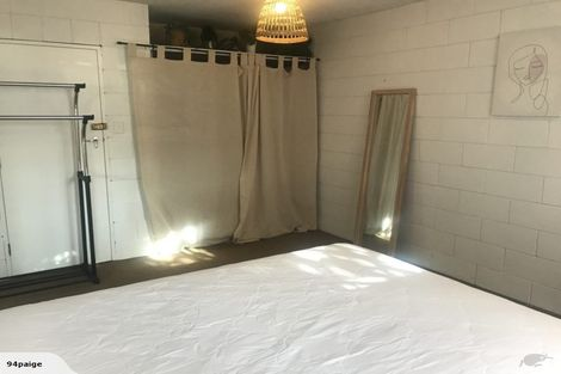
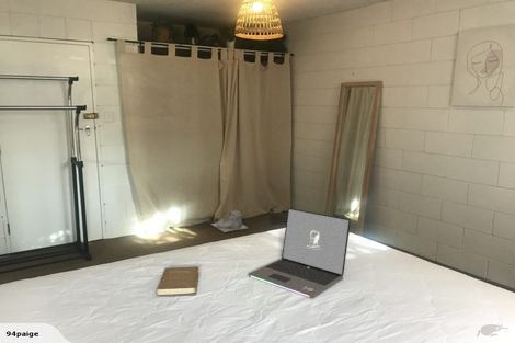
+ boots [210,208,249,233]
+ laptop [248,207,352,300]
+ book [156,265,199,297]
